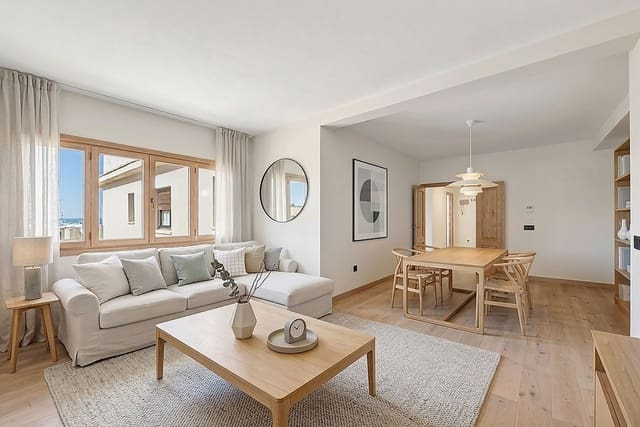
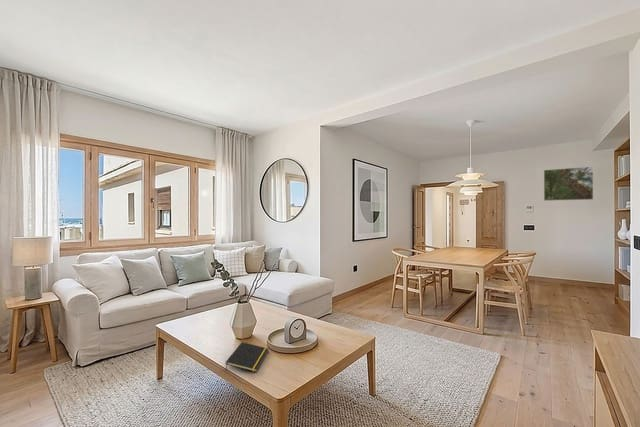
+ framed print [543,165,594,202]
+ notepad [224,341,269,373]
